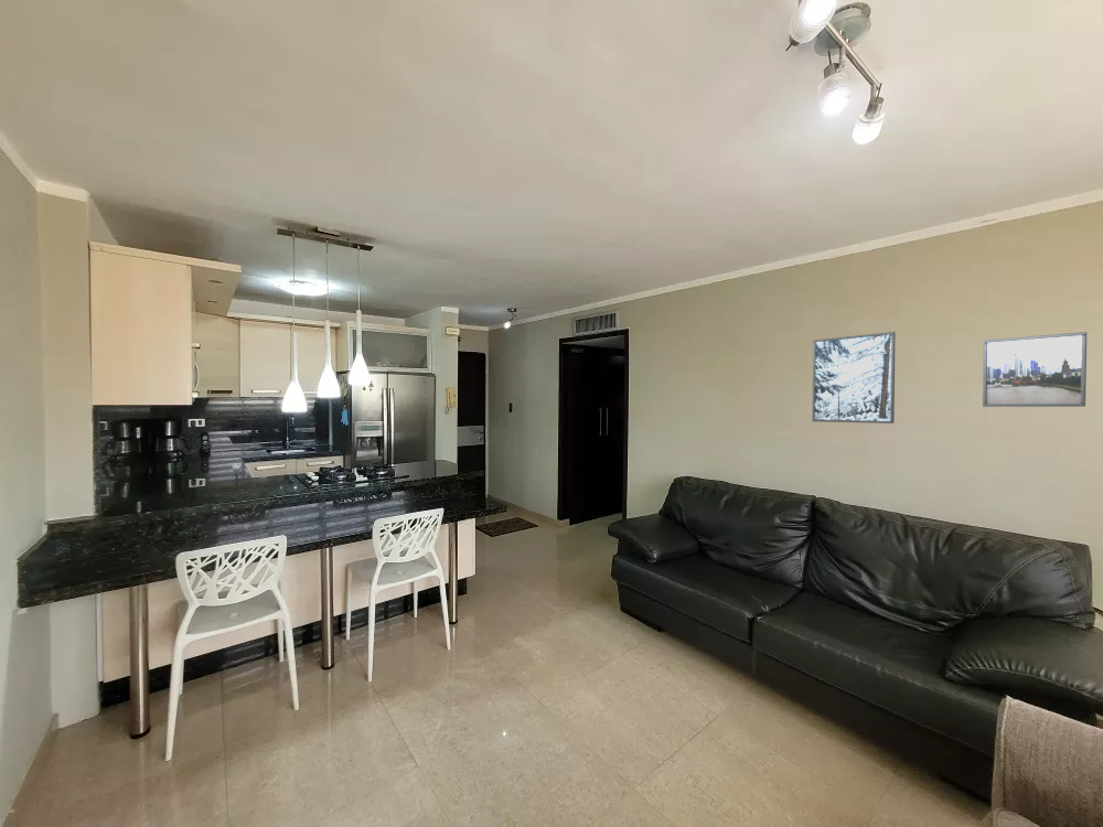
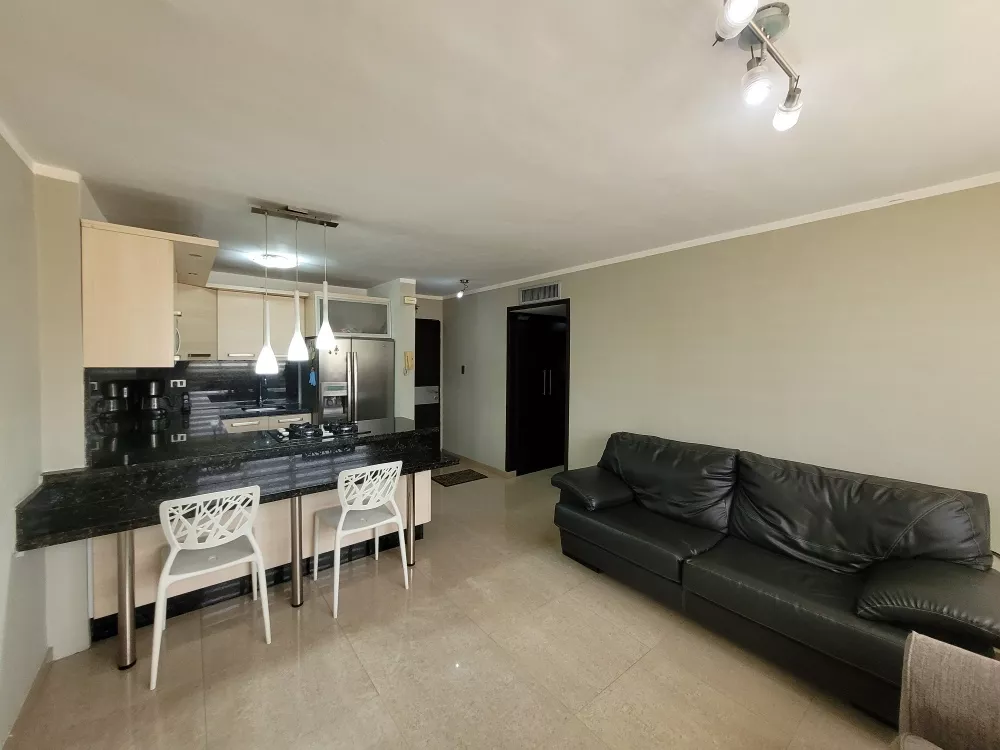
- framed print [982,331,1088,408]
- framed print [811,331,896,425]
